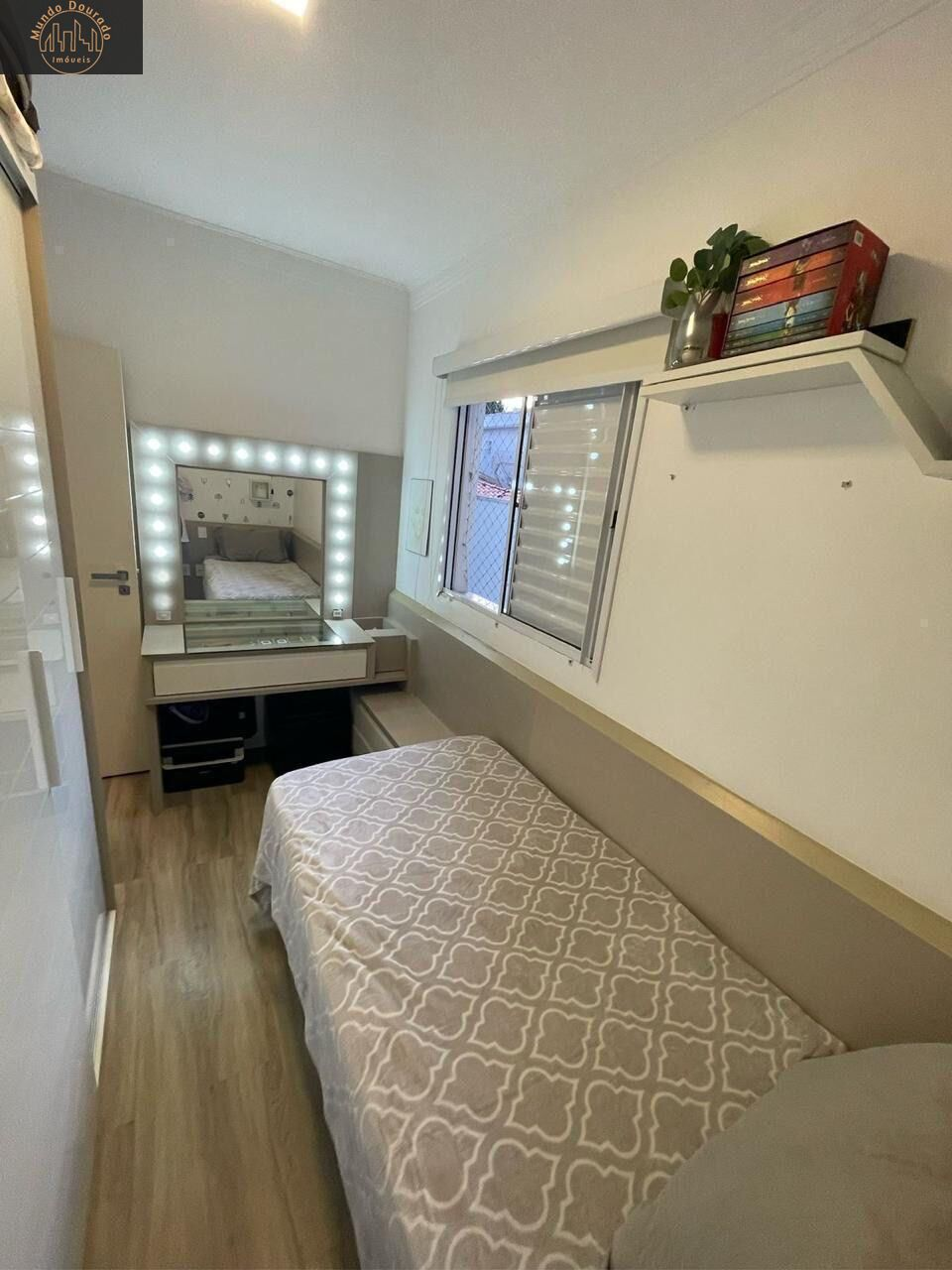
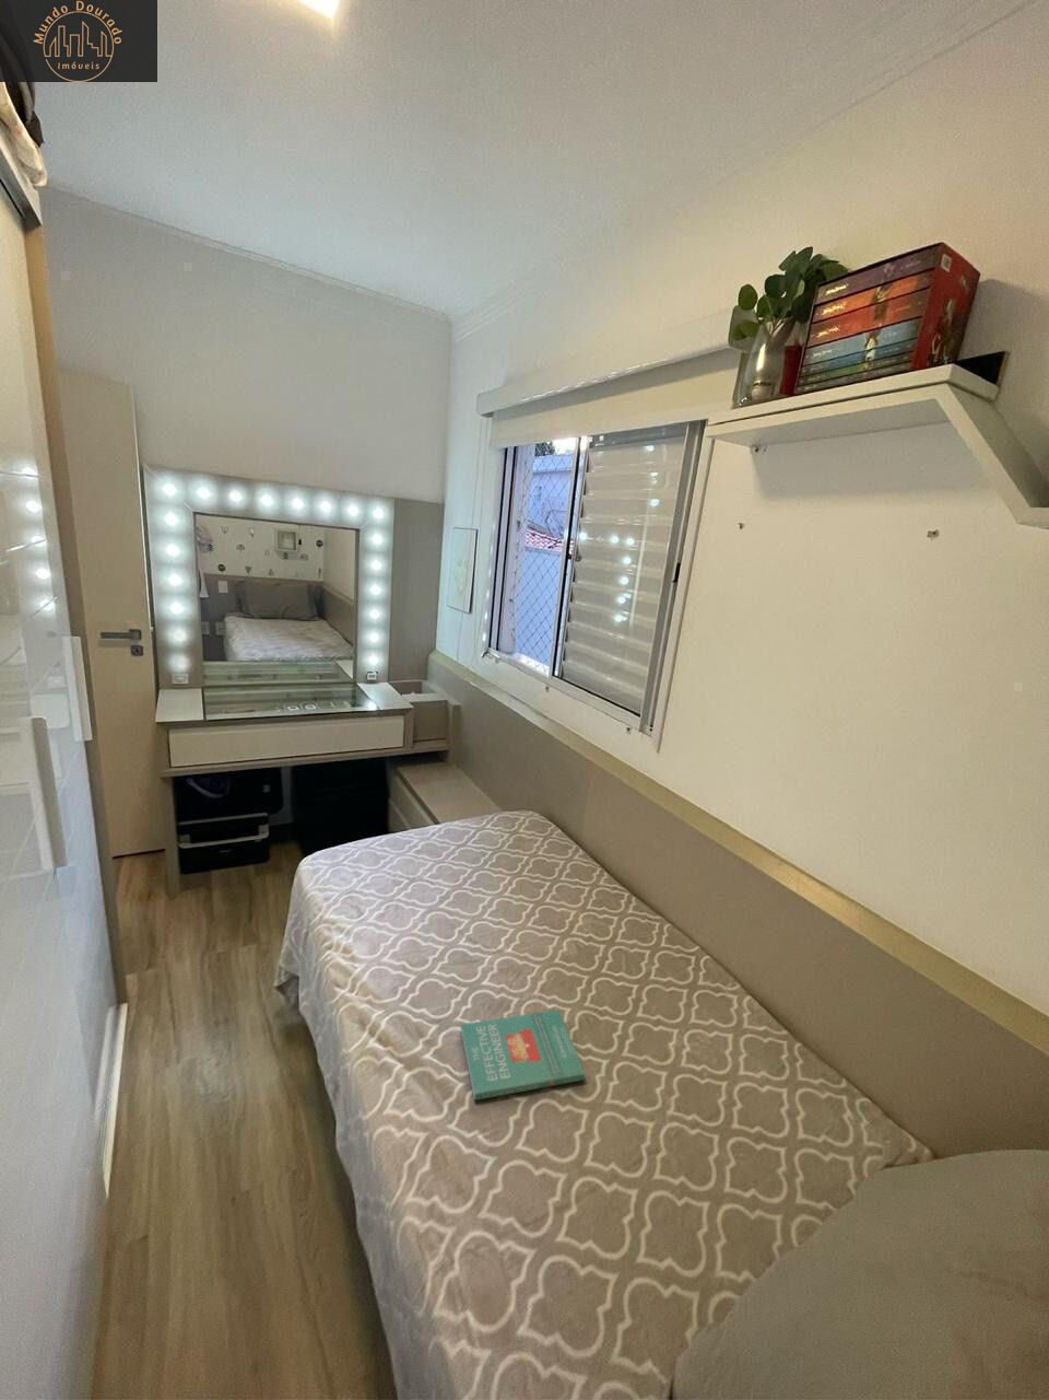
+ book [459,1009,587,1101]
